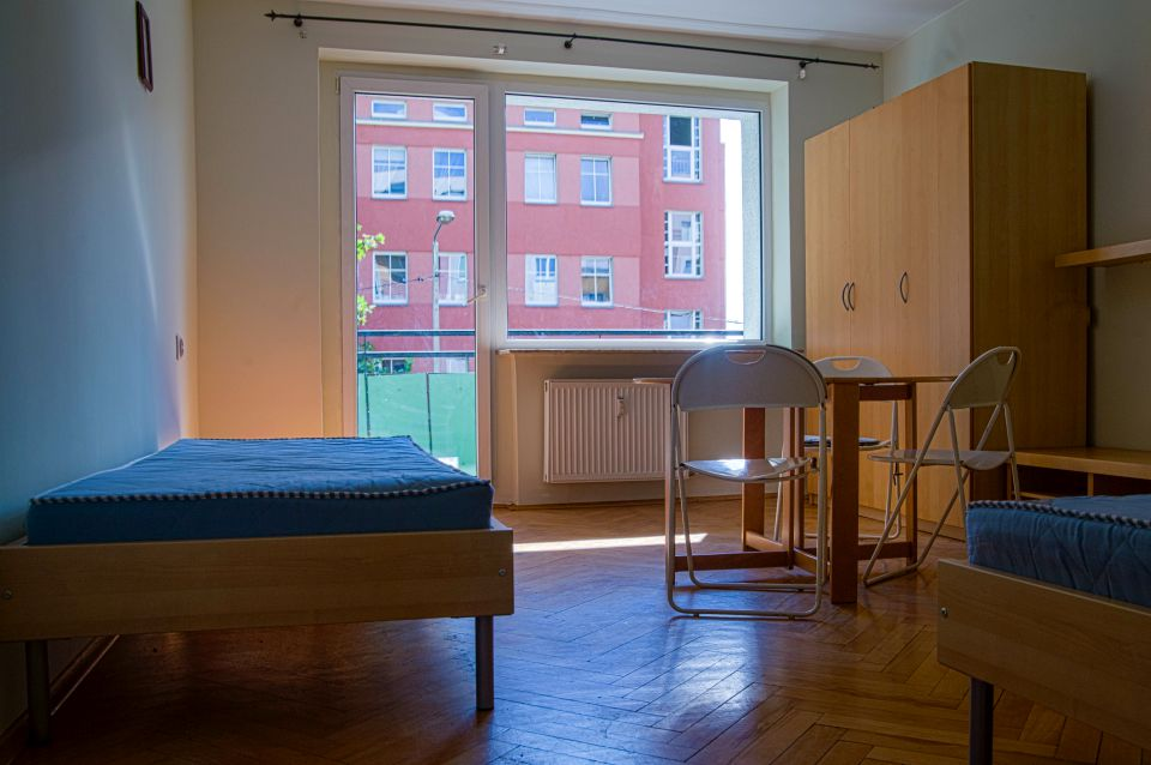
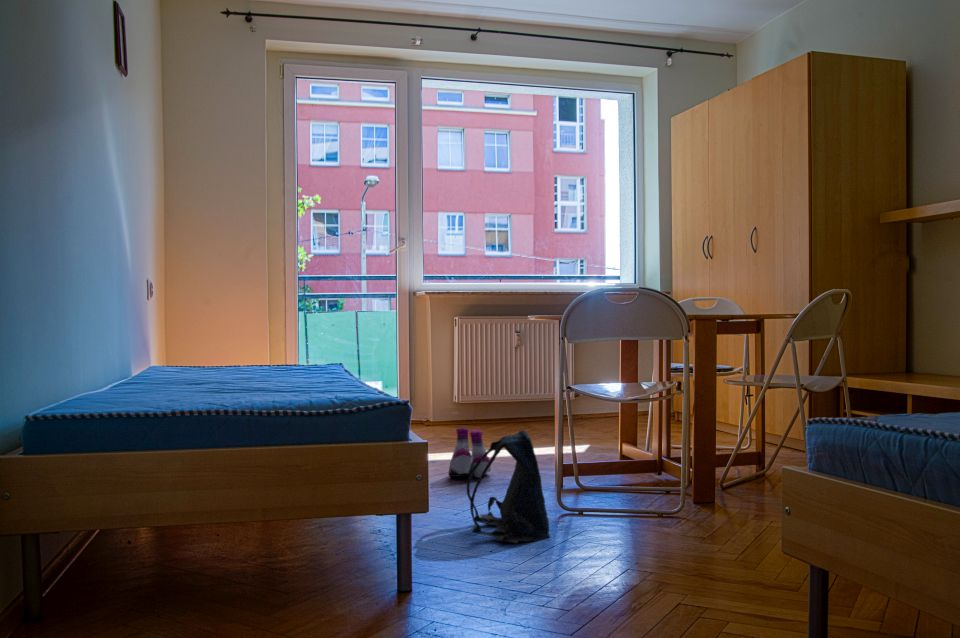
+ backpack [466,429,551,545]
+ boots [447,427,492,478]
